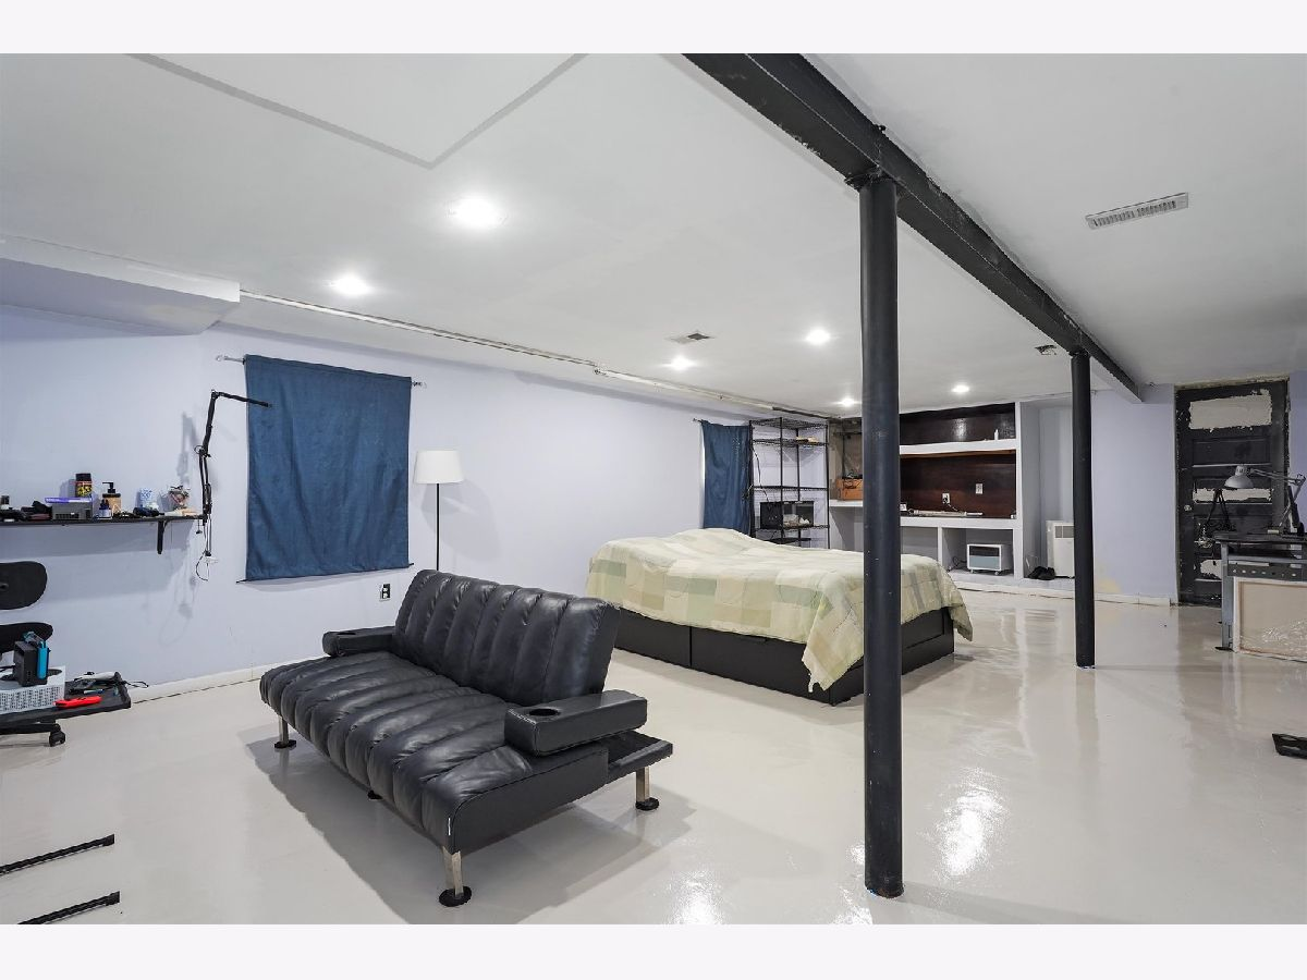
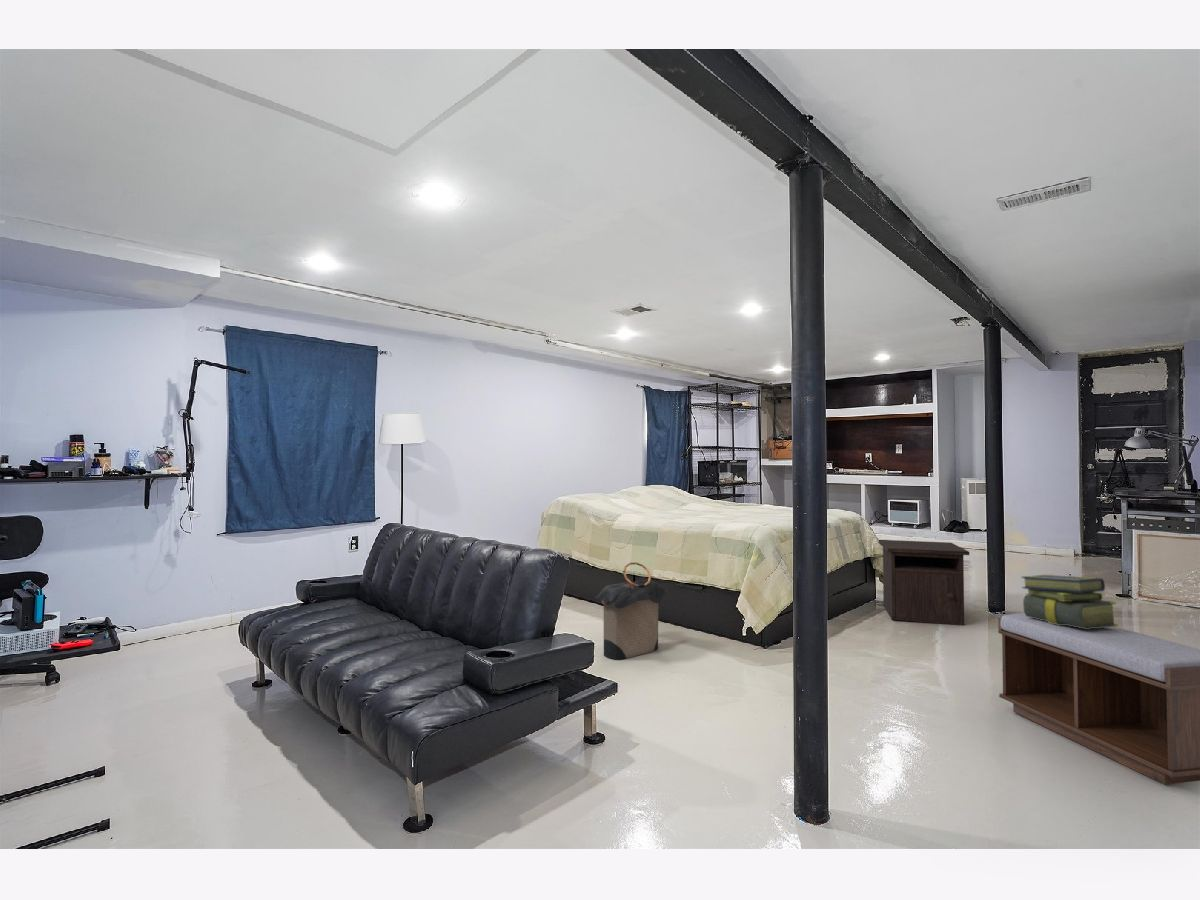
+ nightstand [877,539,970,626]
+ bench [997,613,1200,785]
+ laundry hamper [594,561,668,661]
+ stack of books [1020,574,1119,629]
